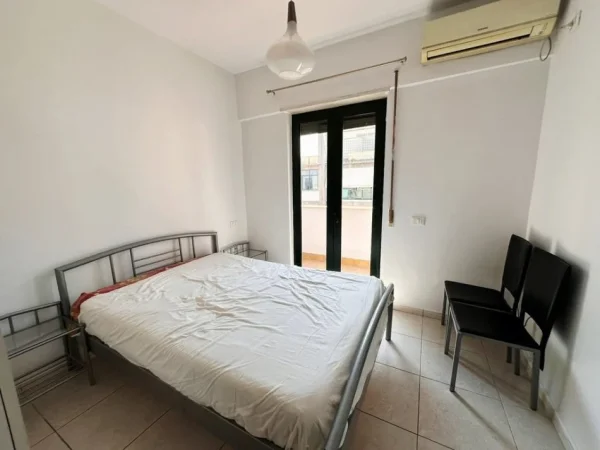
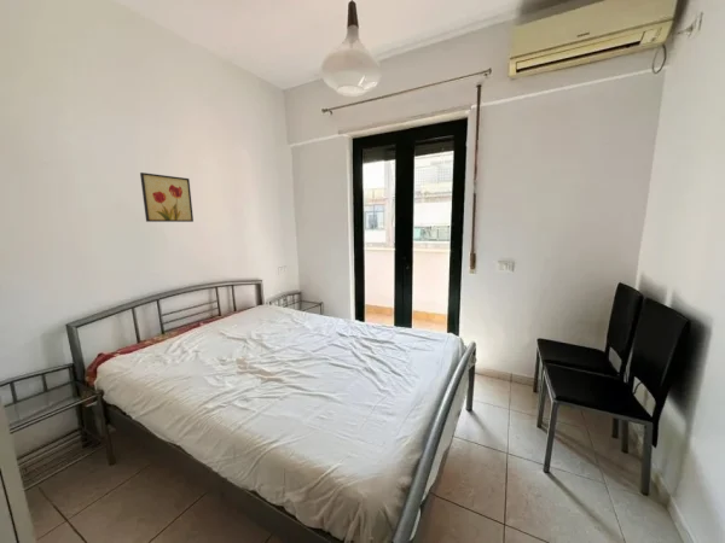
+ wall art [139,171,195,223]
